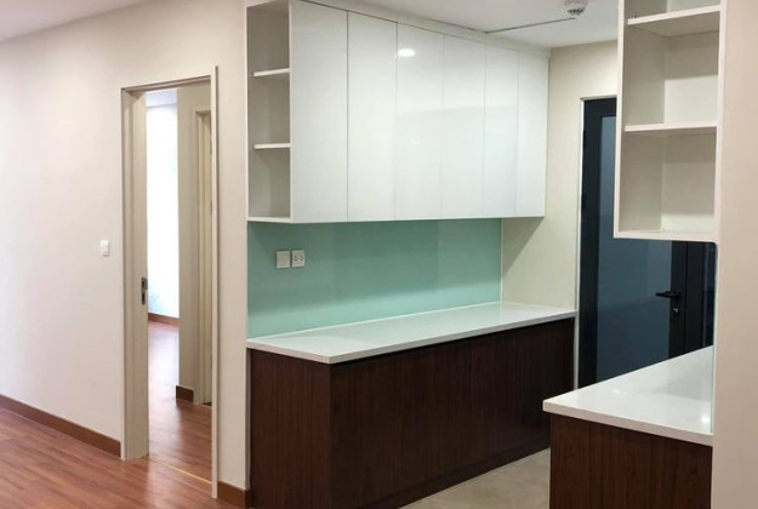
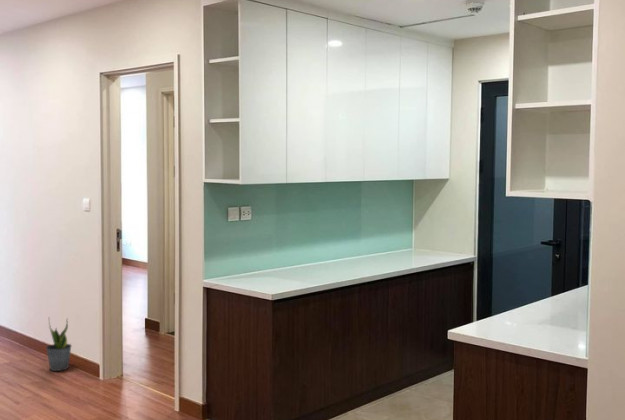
+ potted plant [45,317,73,372]
